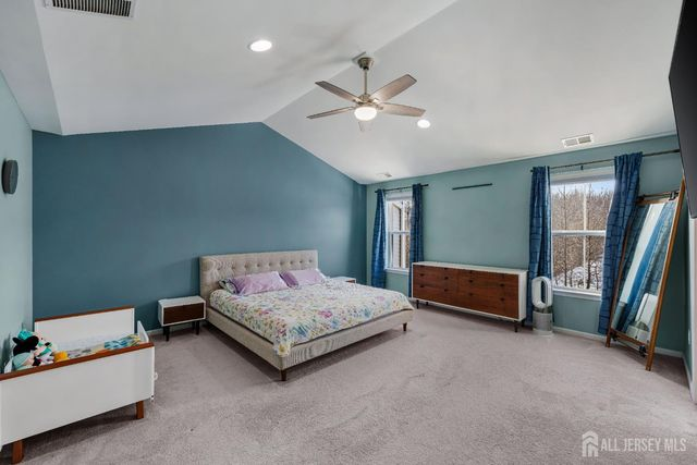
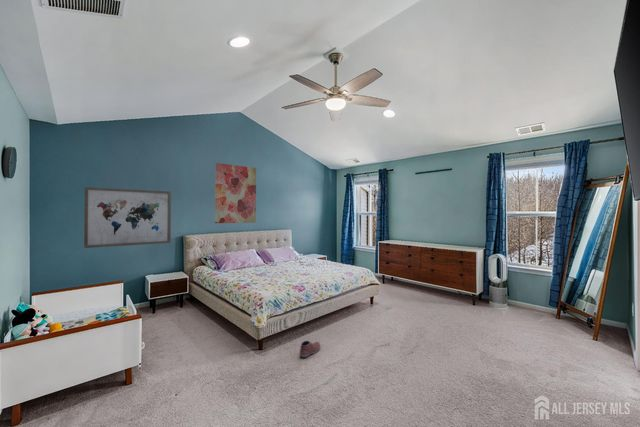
+ wall art [214,162,257,224]
+ shoe [299,340,321,359]
+ wall art [83,186,172,249]
